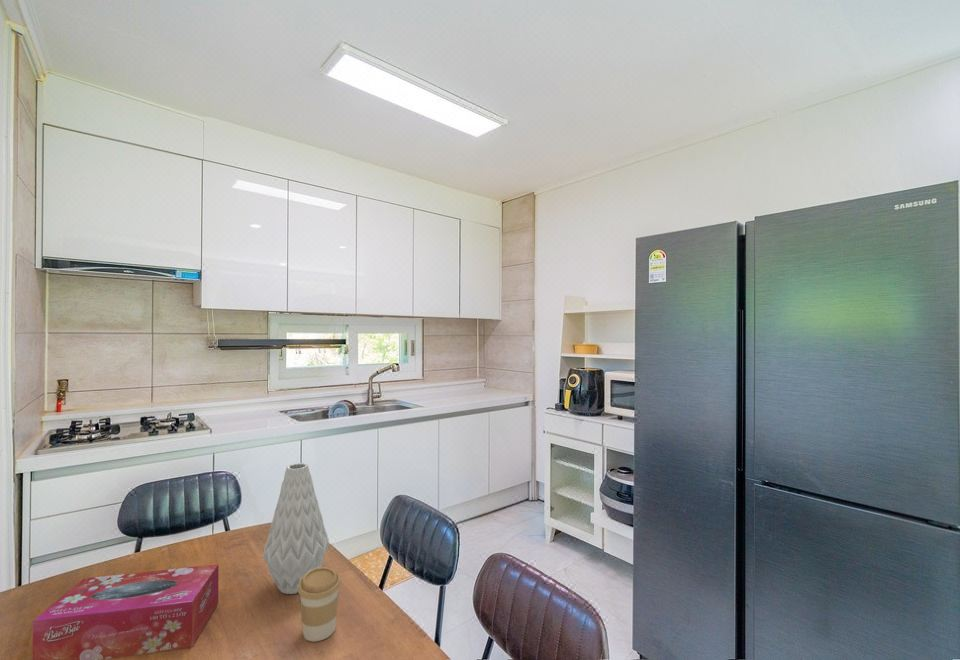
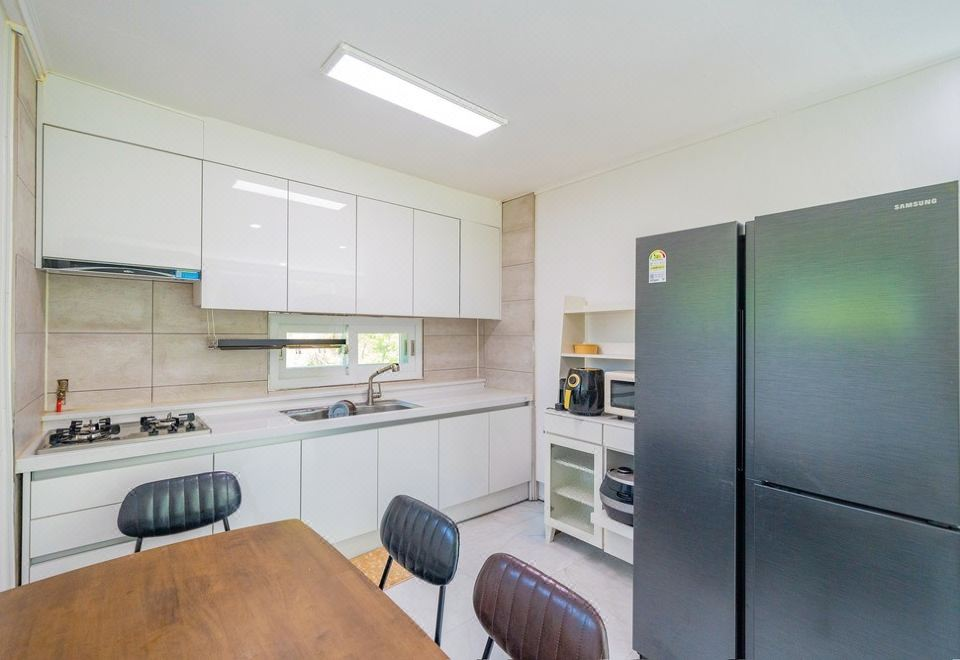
- tissue box [32,563,219,660]
- vase [262,462,330,595]
- coffee cup [298,566,342,642]
